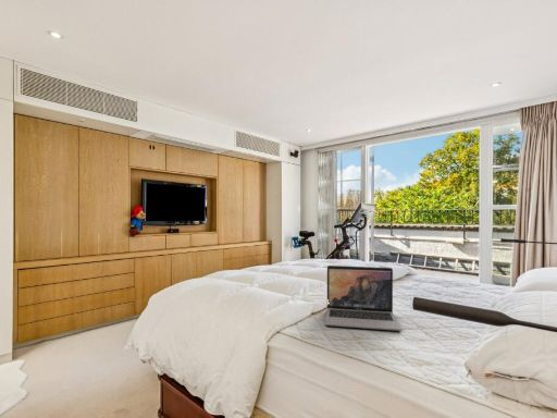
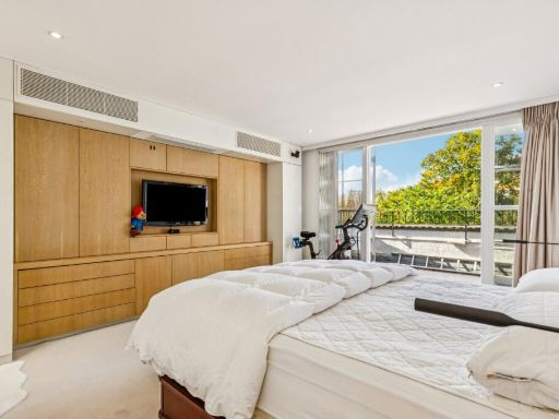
- laptop [324,265,403,332]
